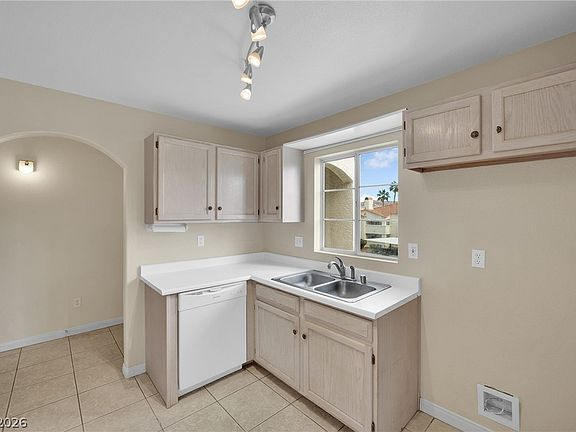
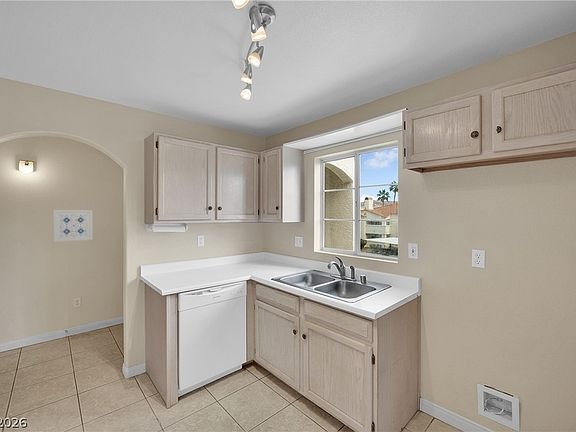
+ wall art [53,209,94,243]
